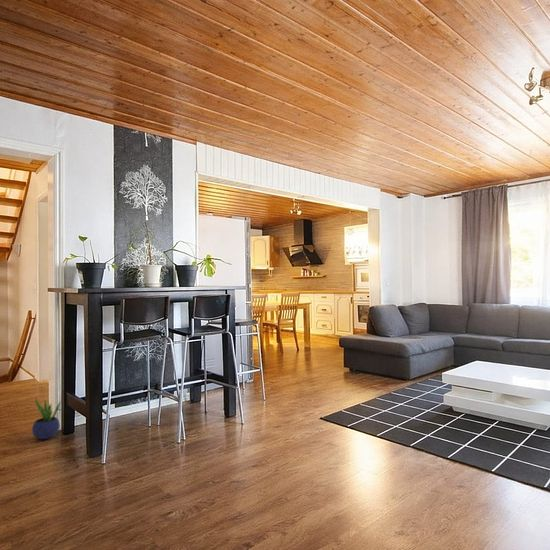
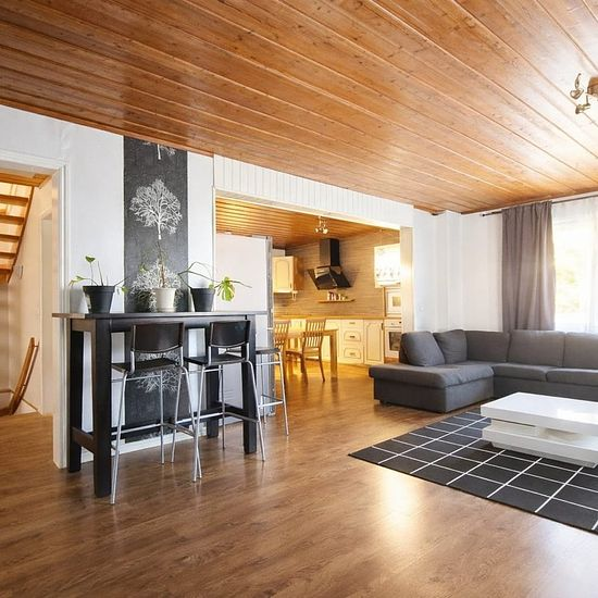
- potted plant [31,397,64,440]
